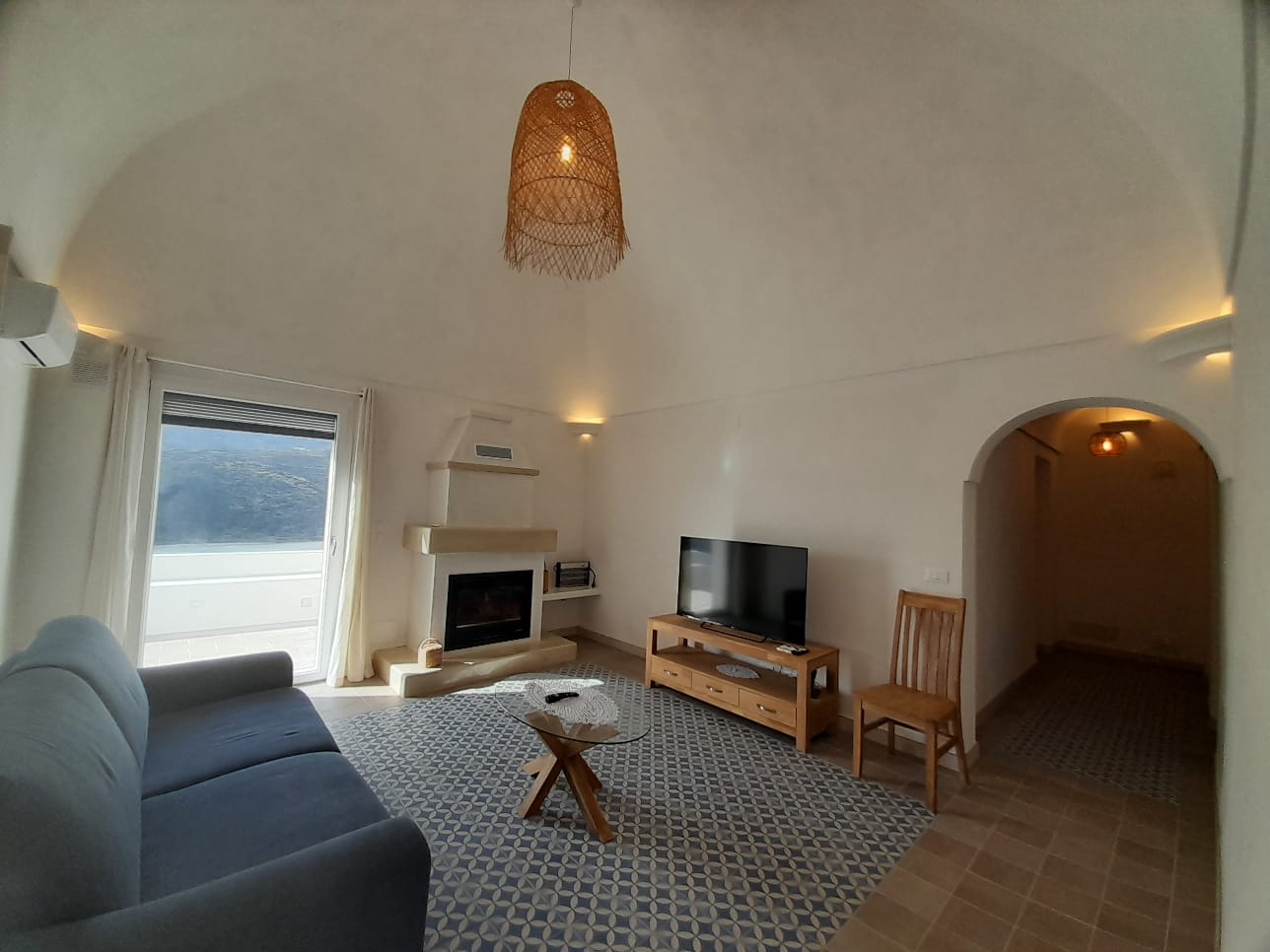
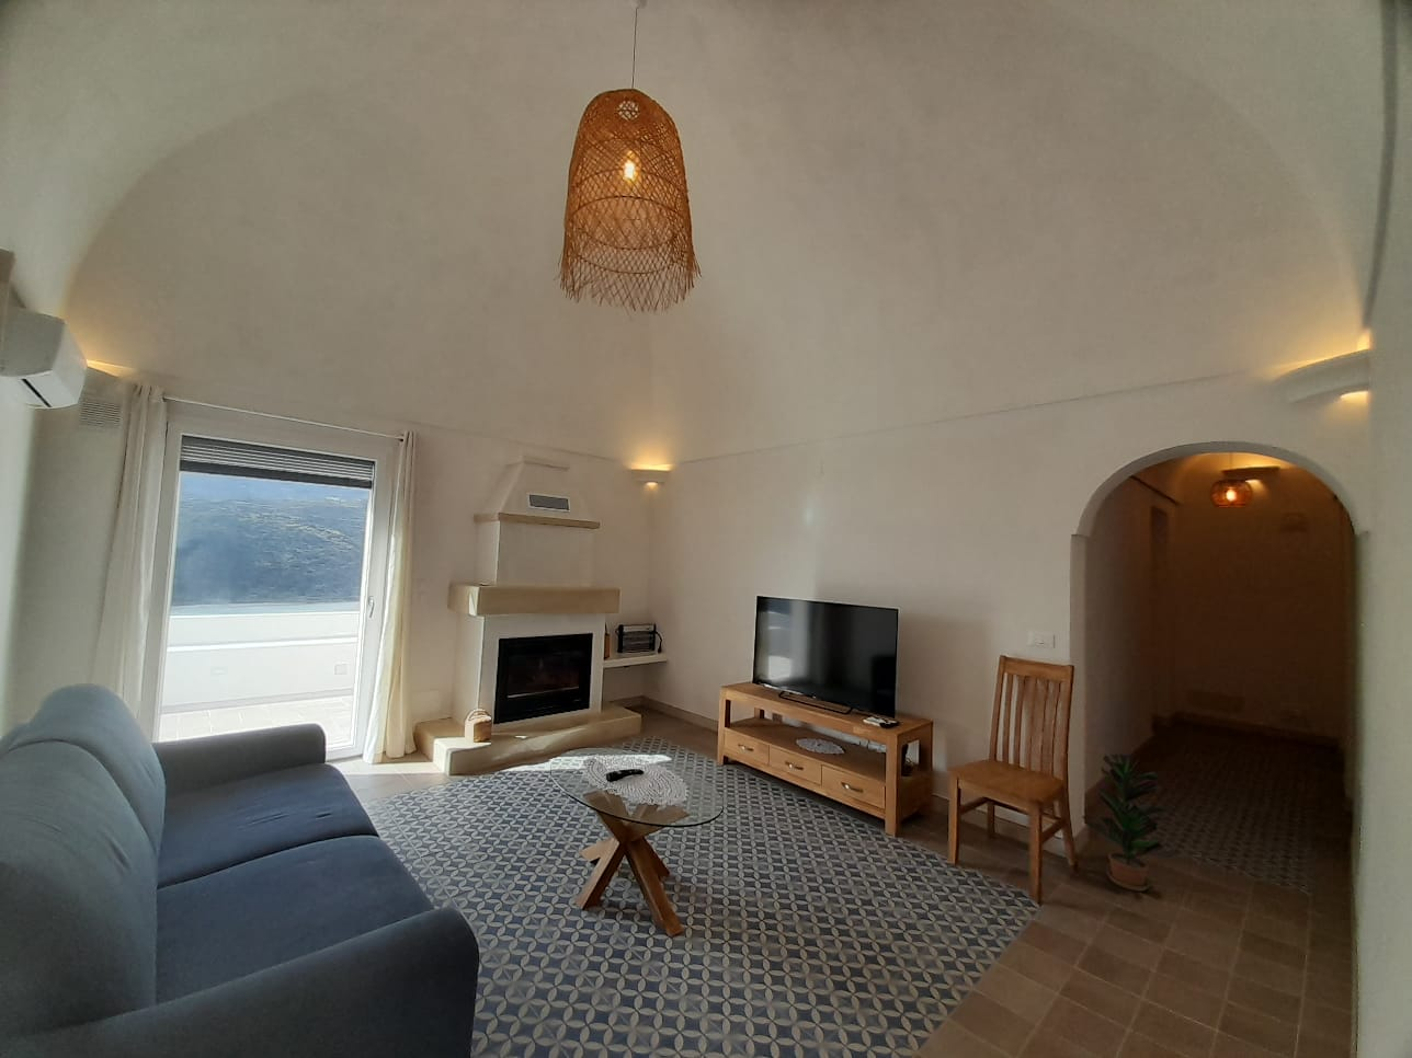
+ potted plant [1081,752,1177,892]
